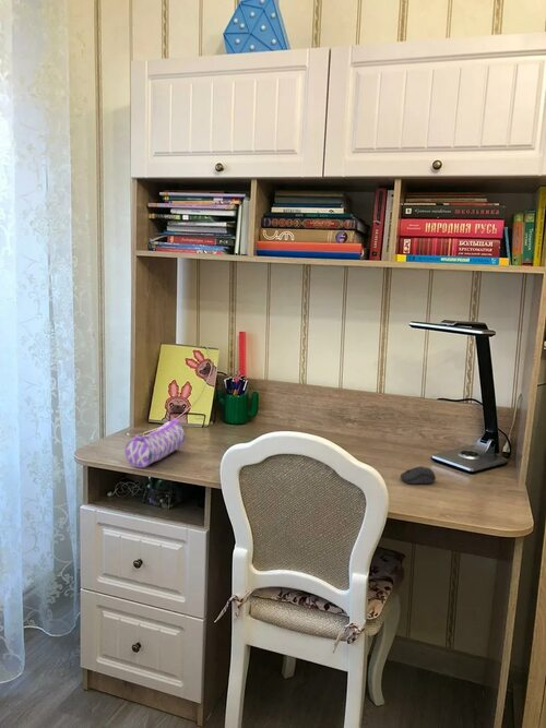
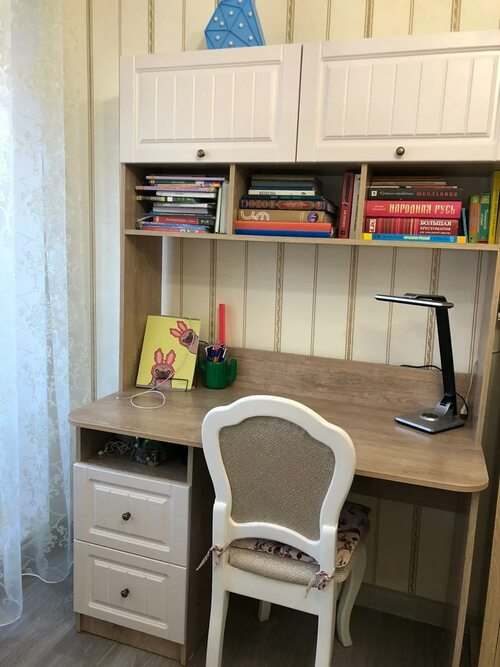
- pencil case [123,418,186,468]
- computer mouse [400,465,437,486]
